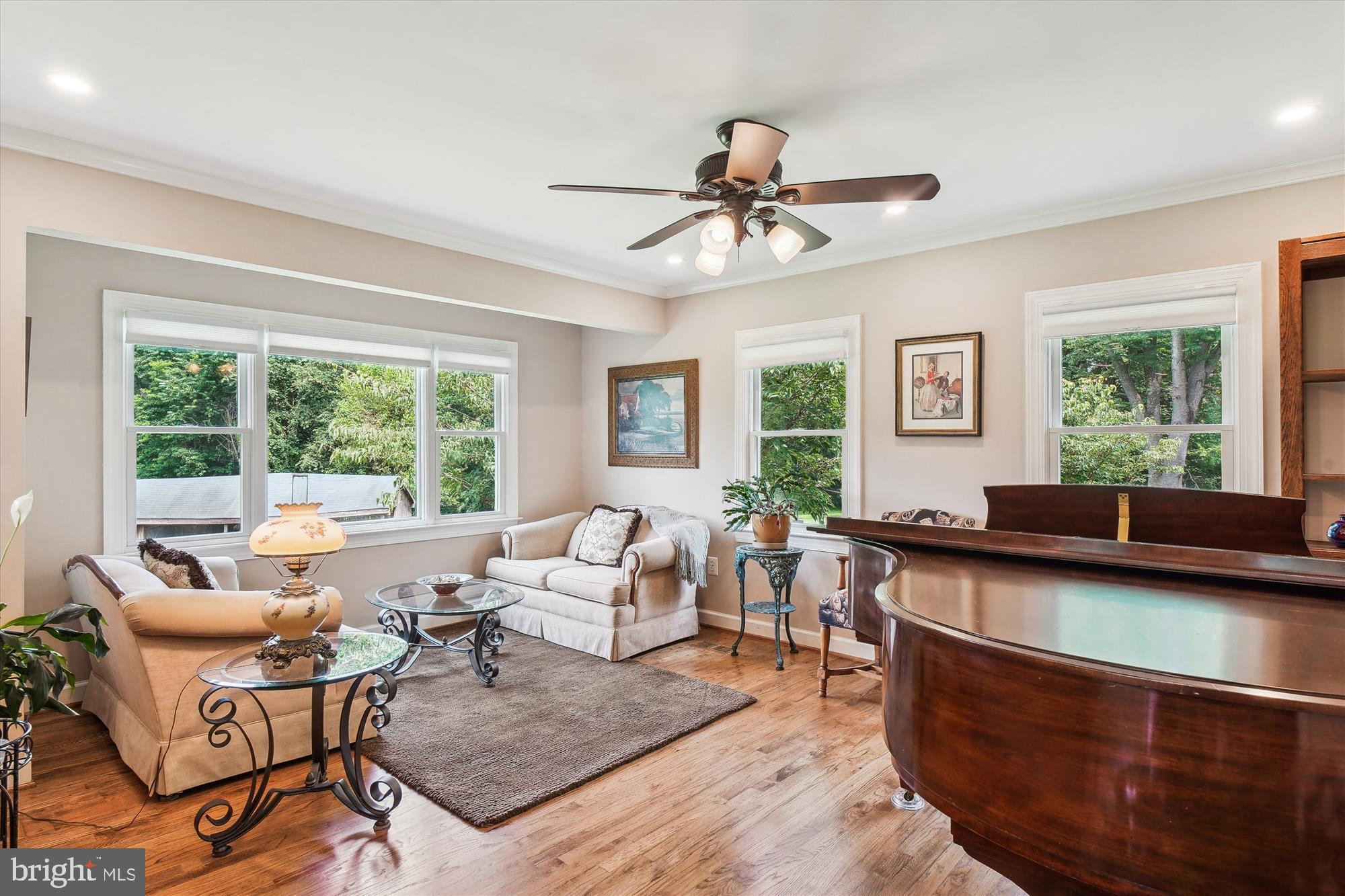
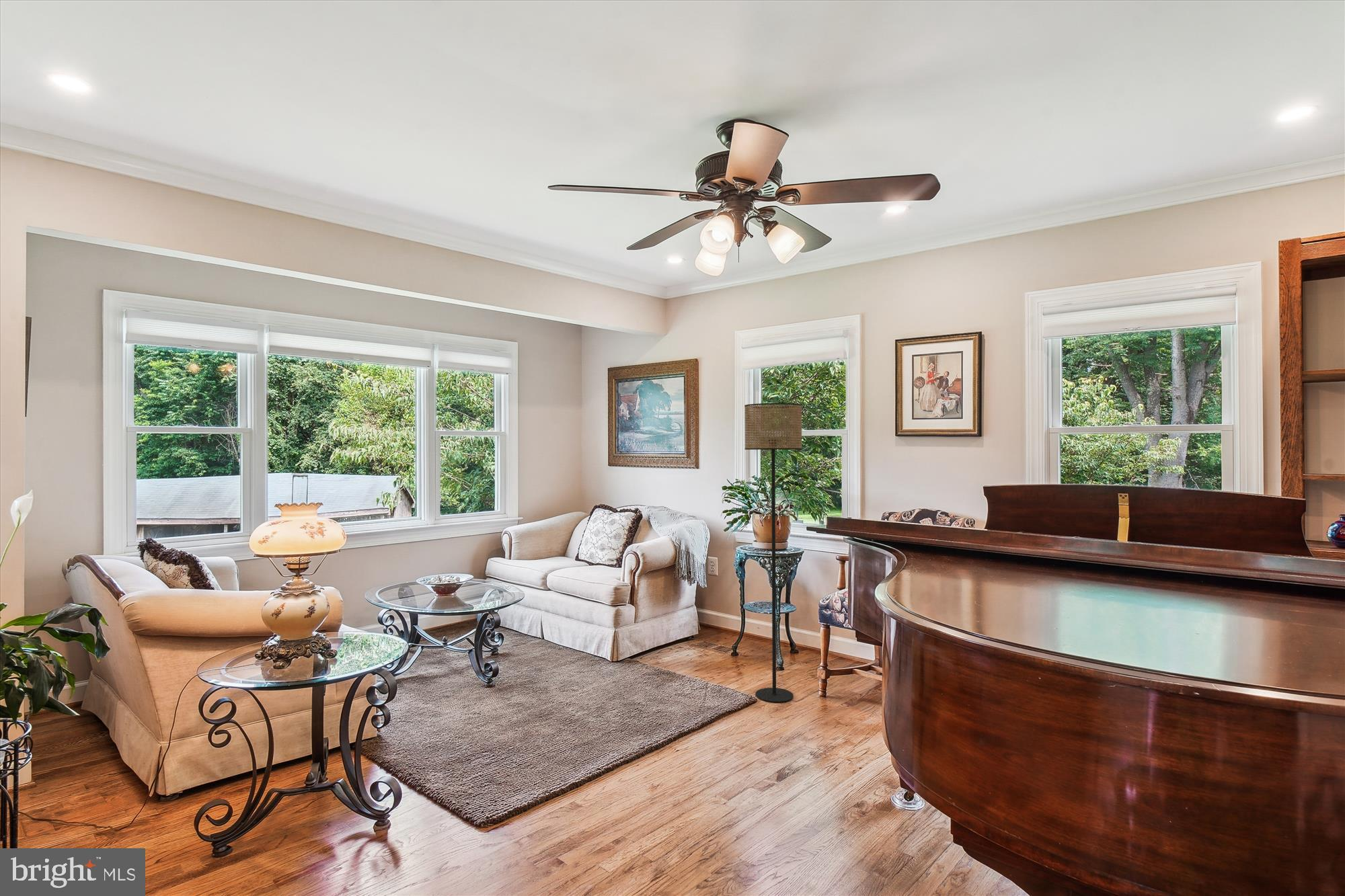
+ floor lamp [744,403,803,703]
